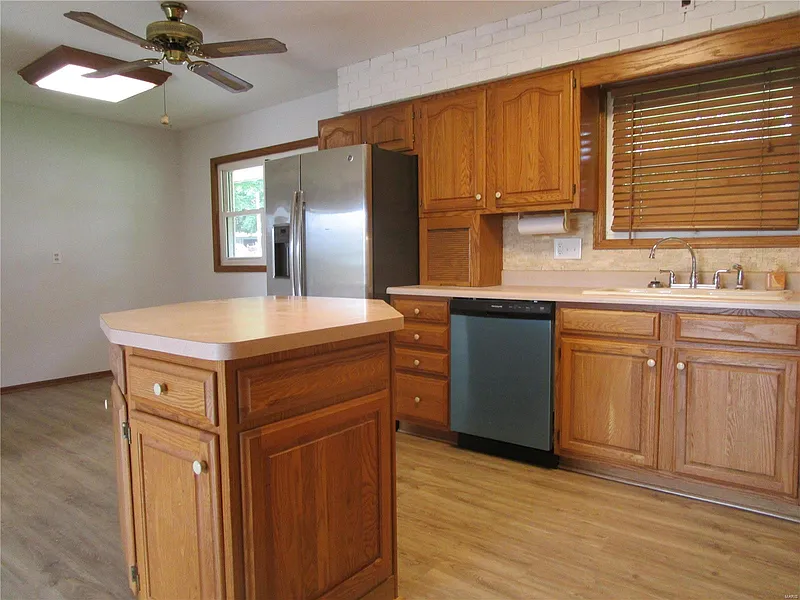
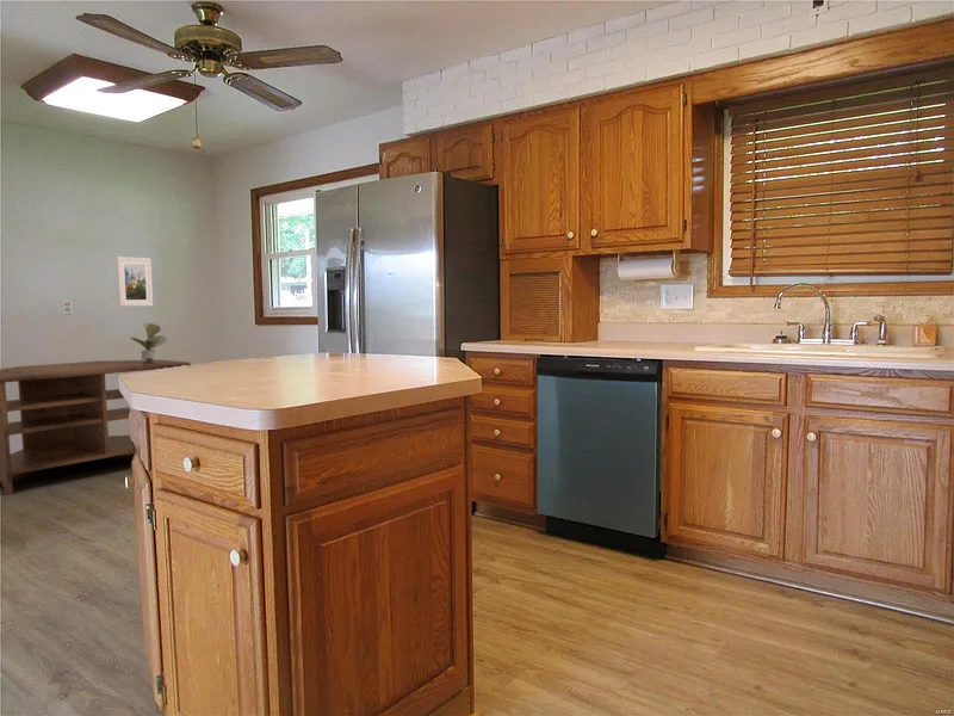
+ potted plant [129,321,168,363]
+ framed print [116,255,154,307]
+ tv stand [0,358,192,496]
